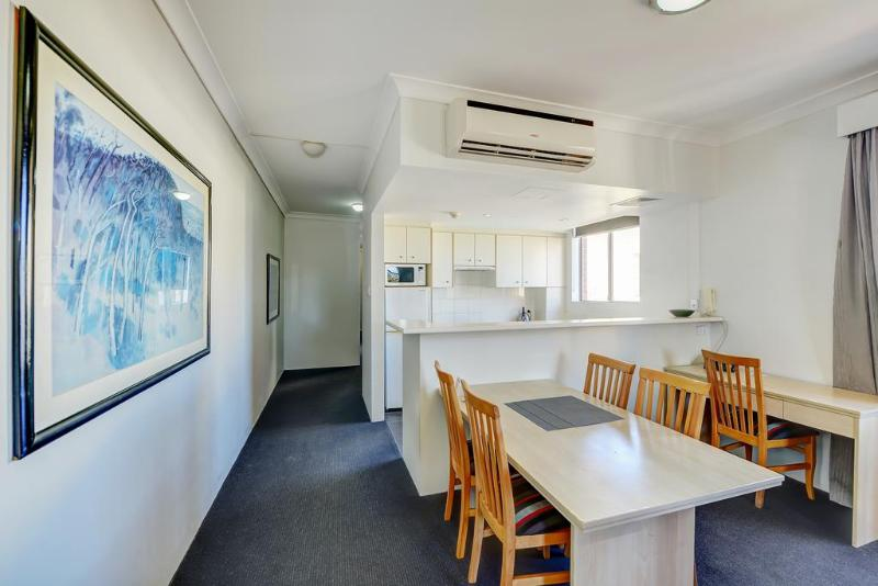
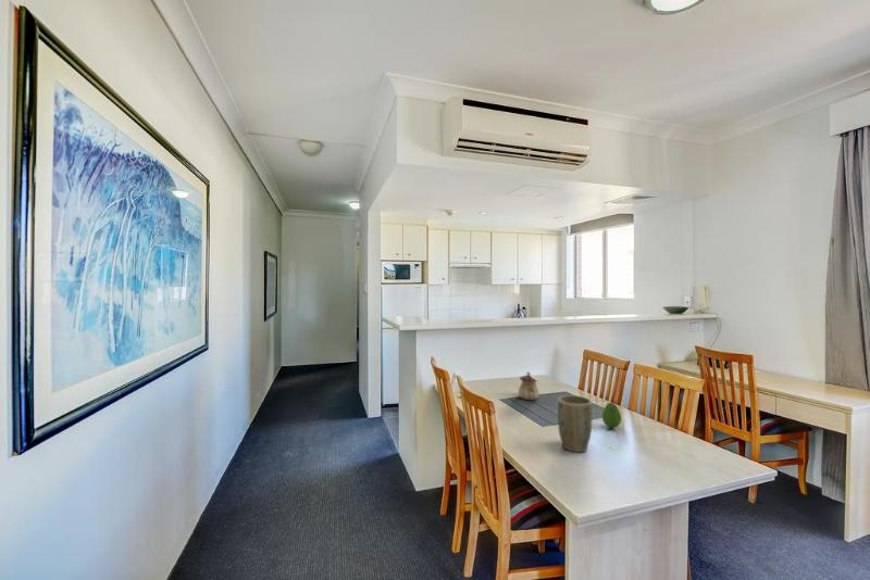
+ fruit [601,402,622,429]
+ plant pot [557,394,594,453]
+ teapot [518,371,540,401]
